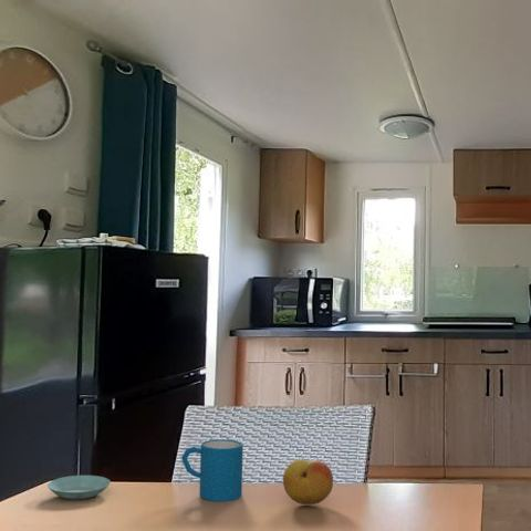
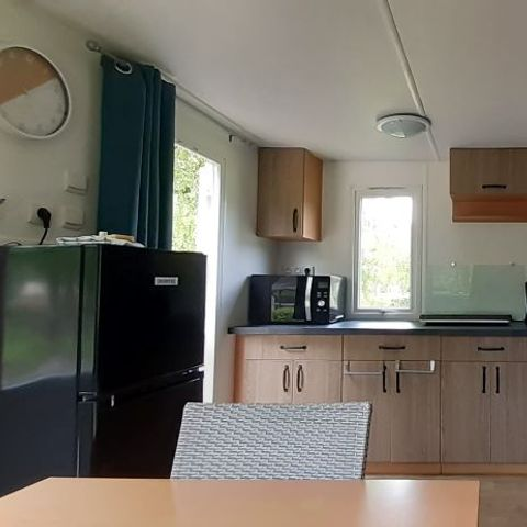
- saucer [46,475,112,501]
- fruit [282,458,334,507]
- mug [180,438,244,502]
